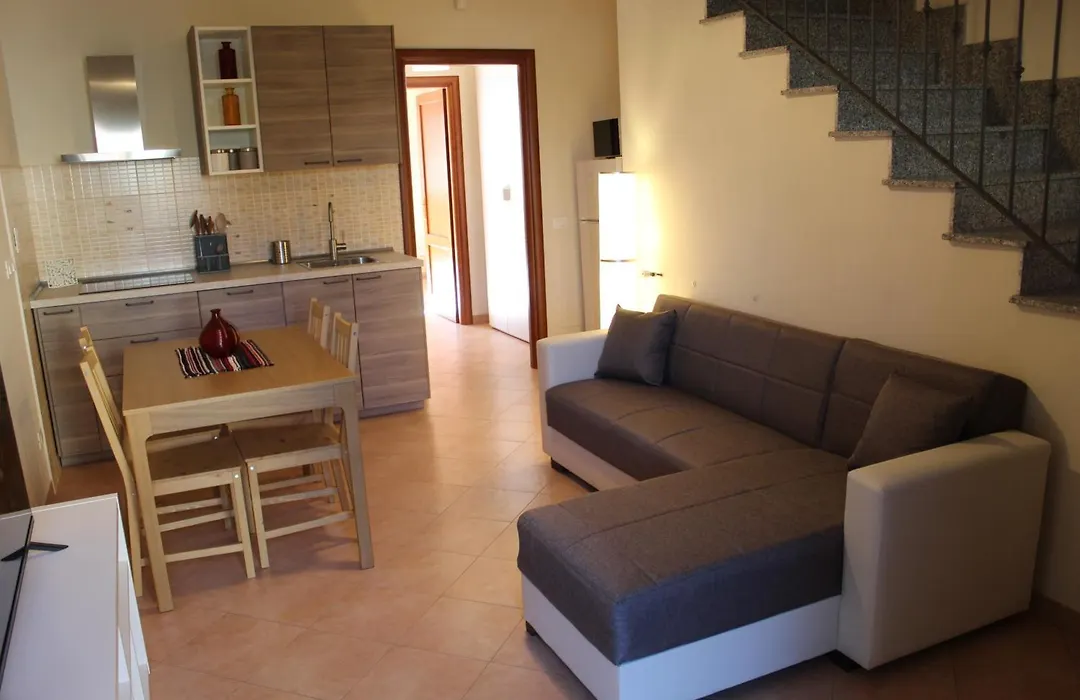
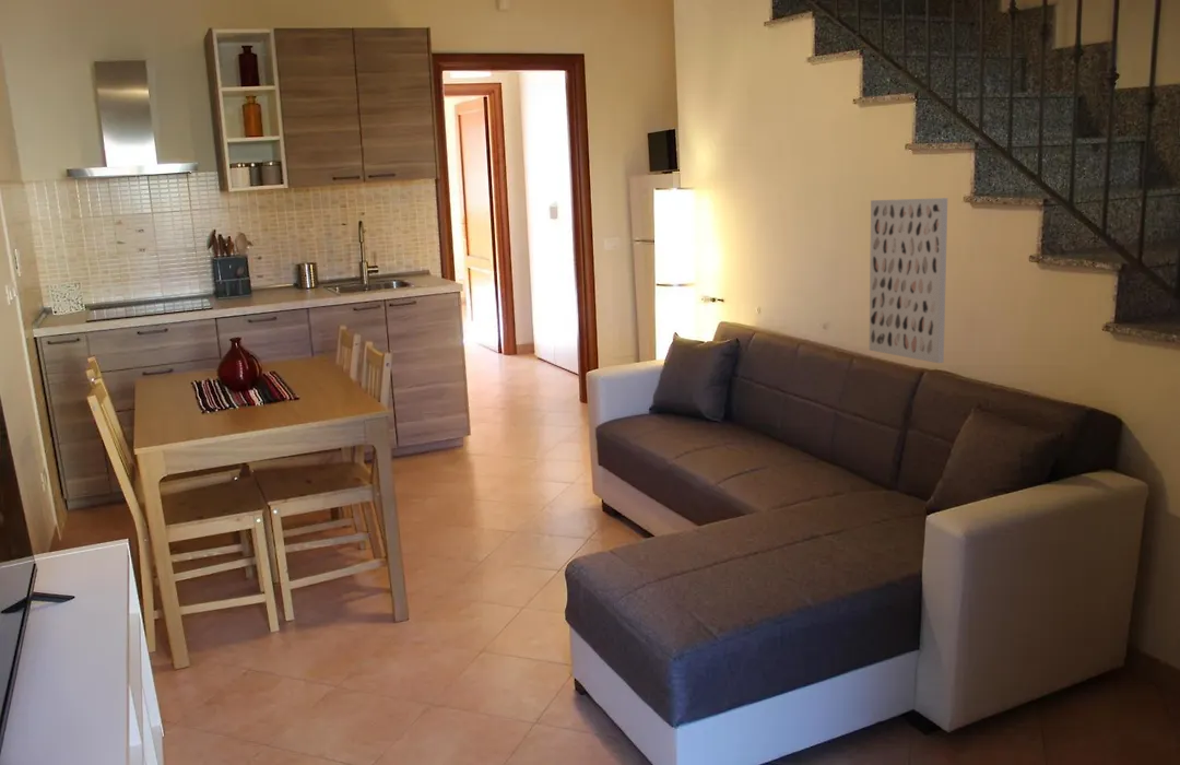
+ wall art [869,197,948,364]
